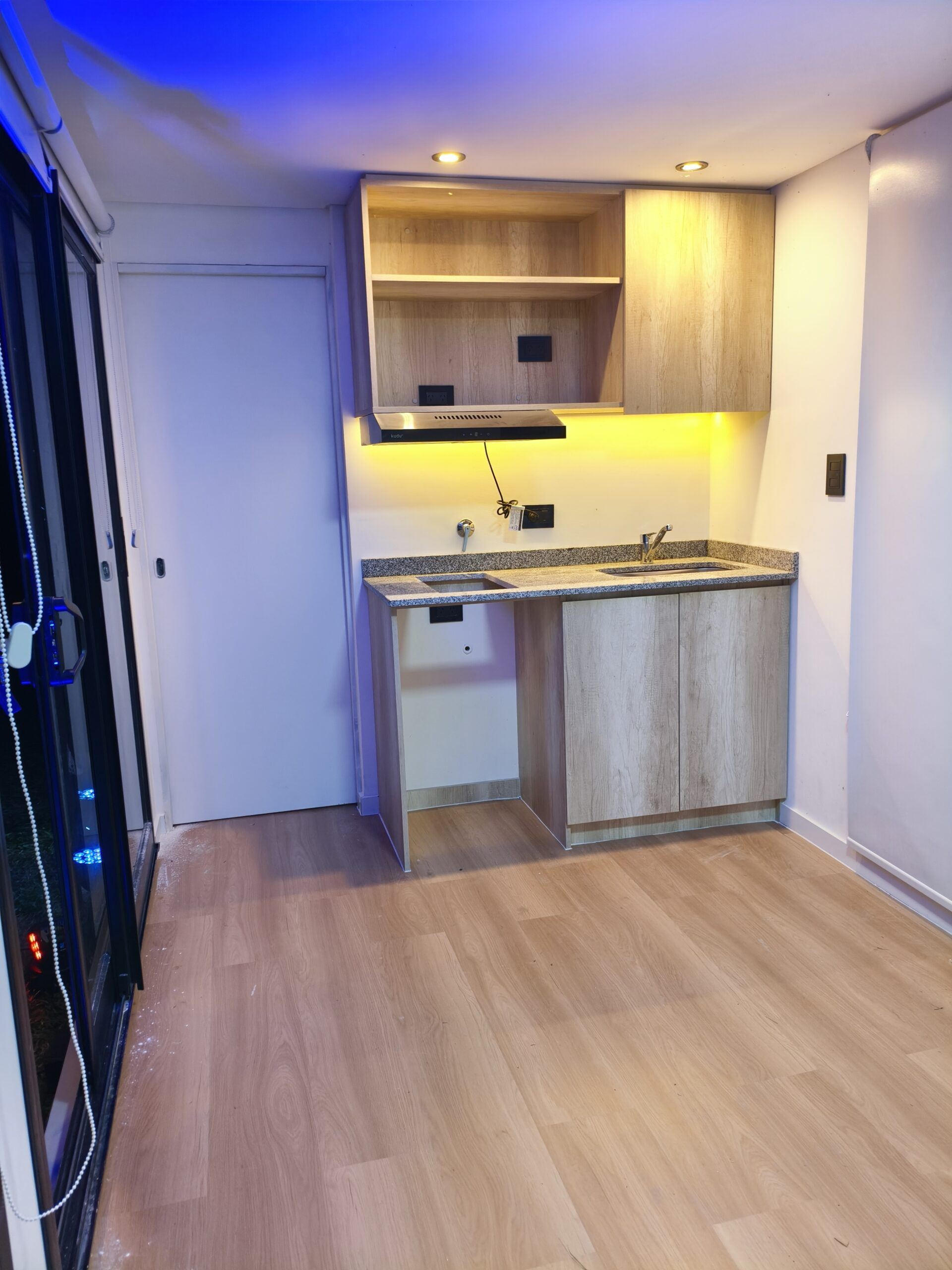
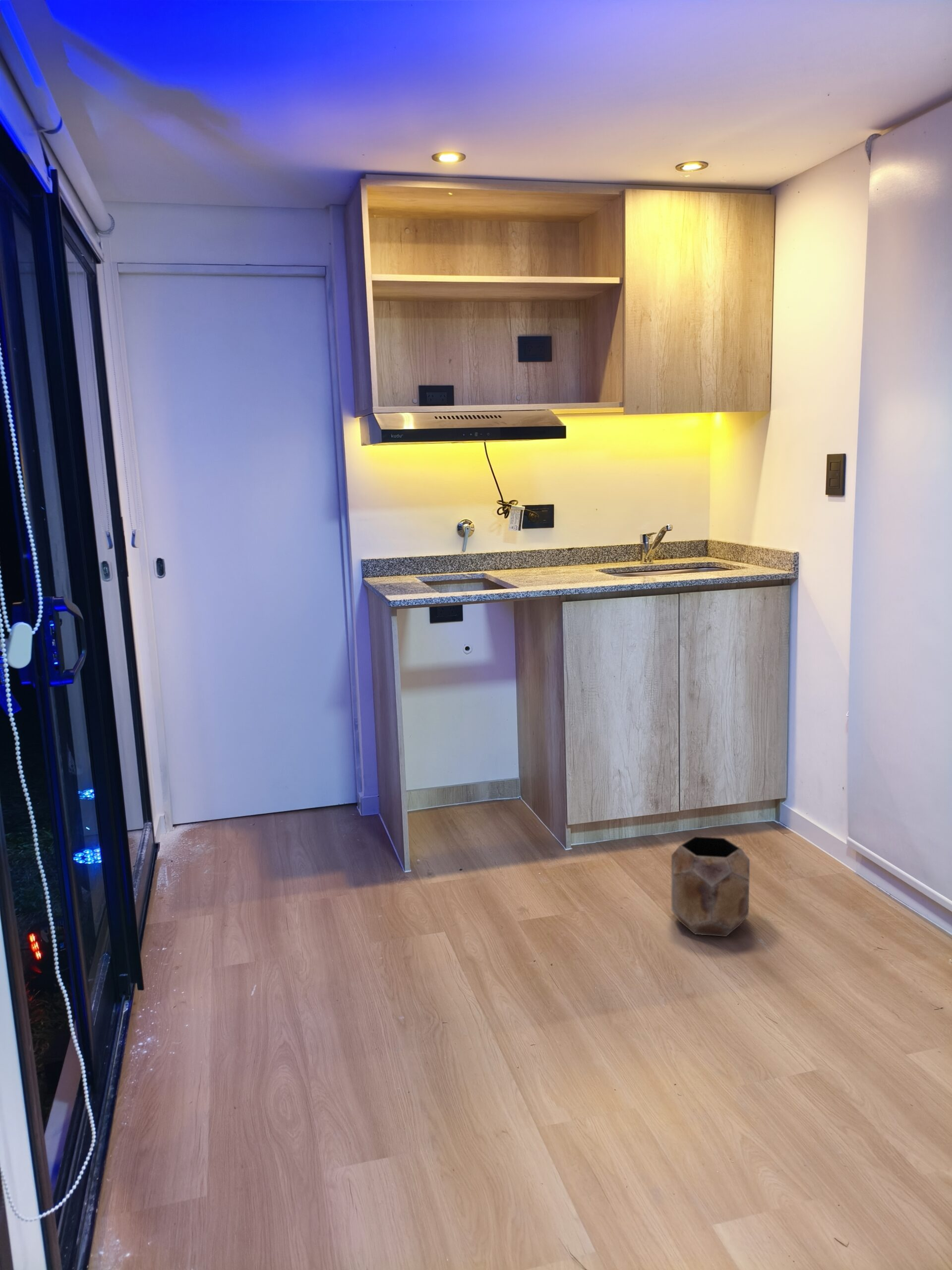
+ planter [671,836,750,937]
